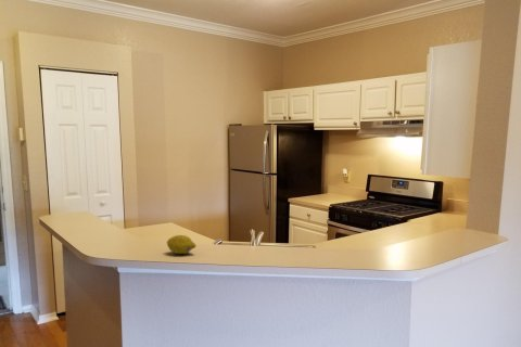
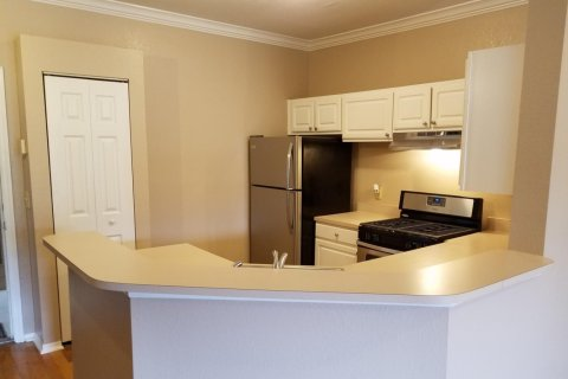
- fruit [166,234,198,255]
